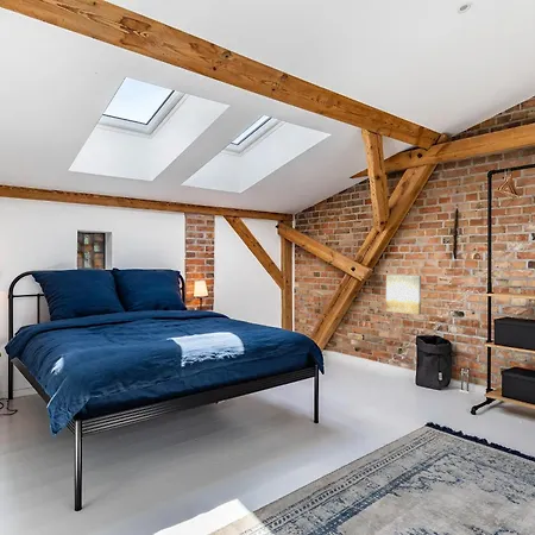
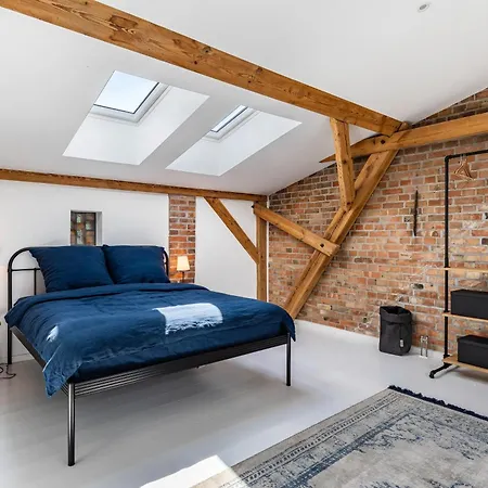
- wall art [385,273,422,315]
